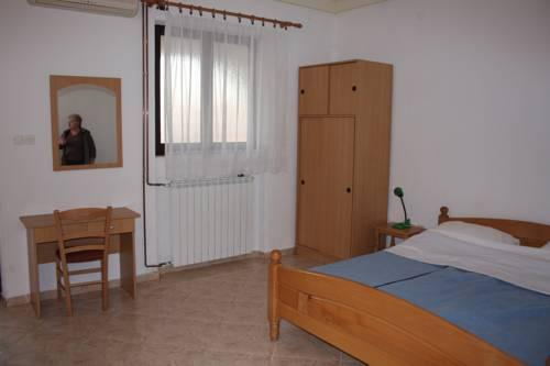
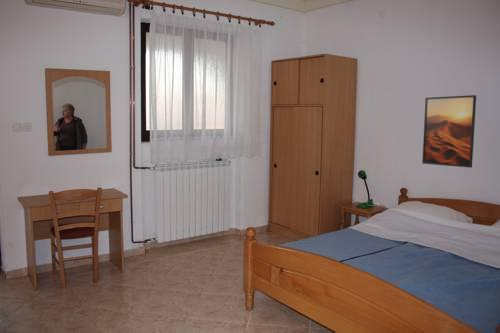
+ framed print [421,94,477,168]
